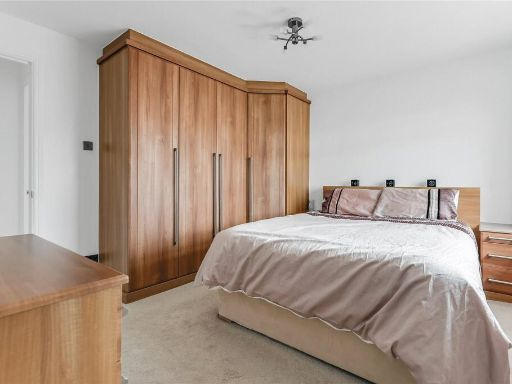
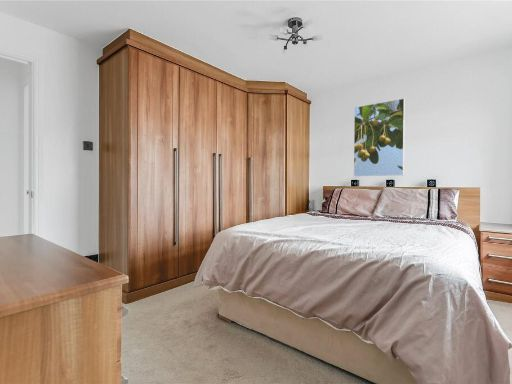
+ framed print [353,98,406,177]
